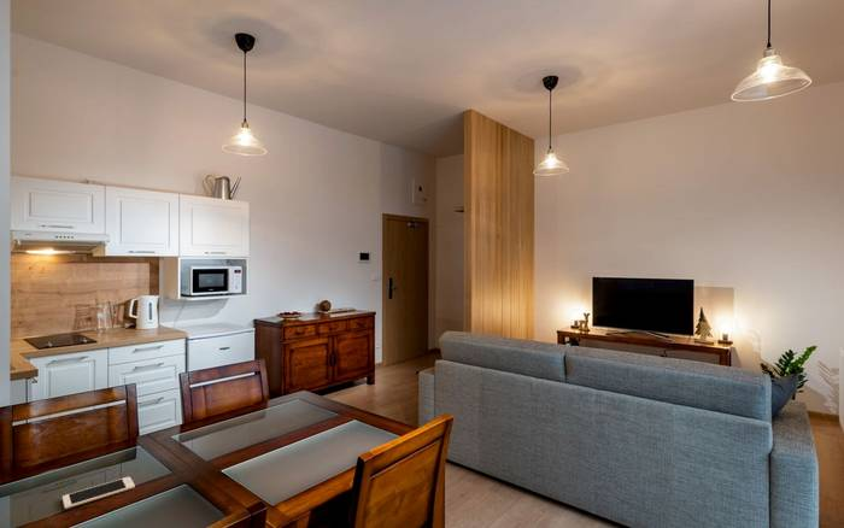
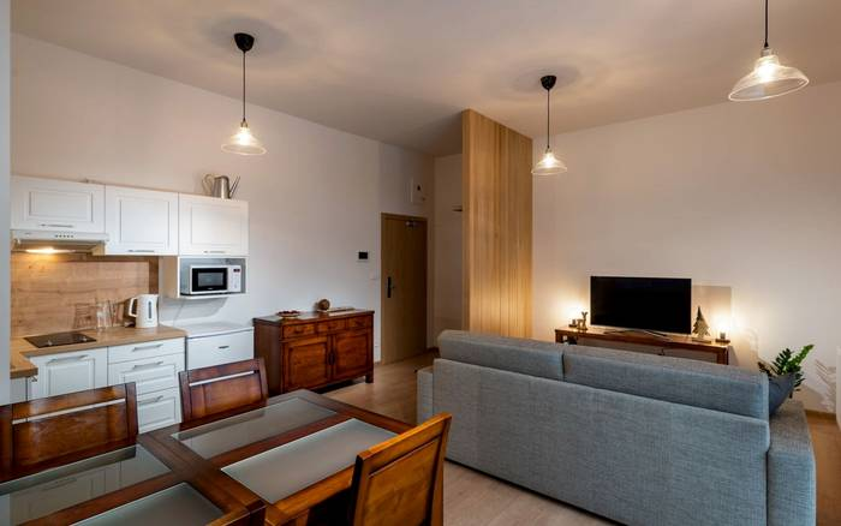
- cell phone [61,476,136,510]
